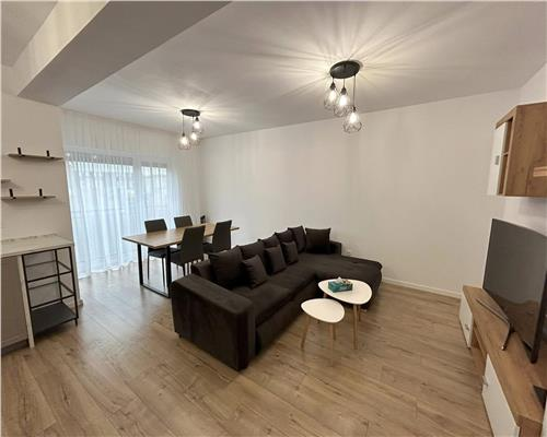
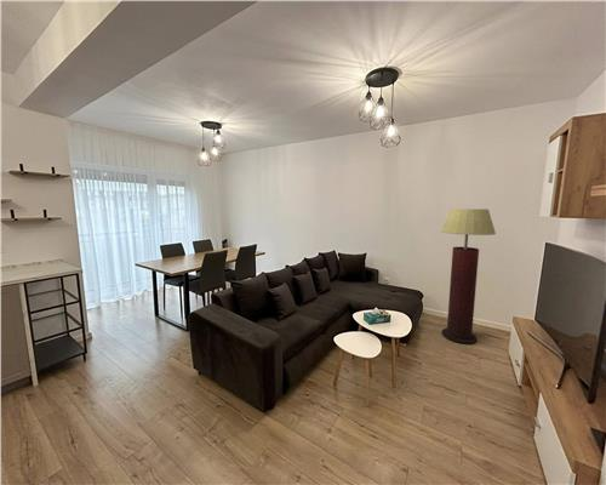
+ floor lamp [440,207,497,346]
